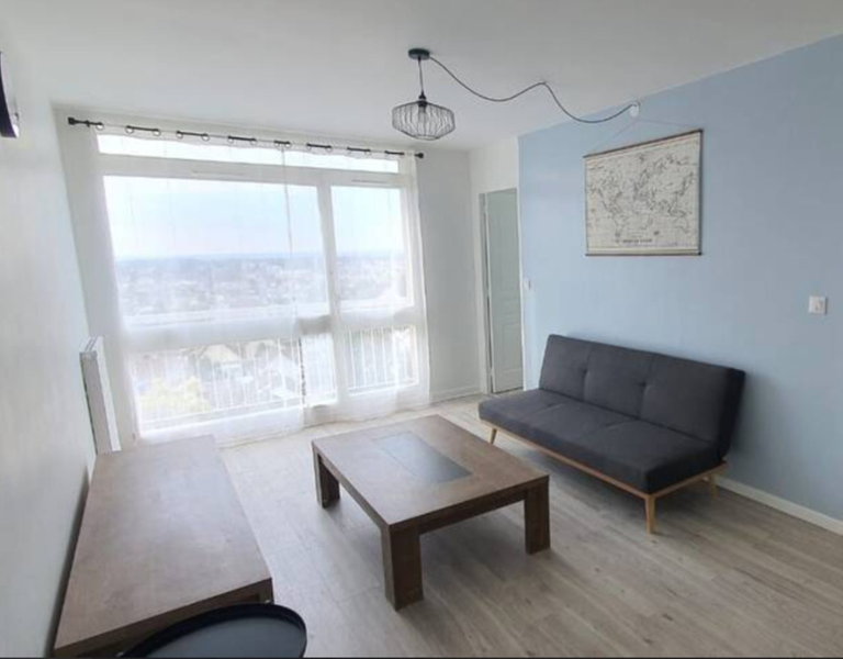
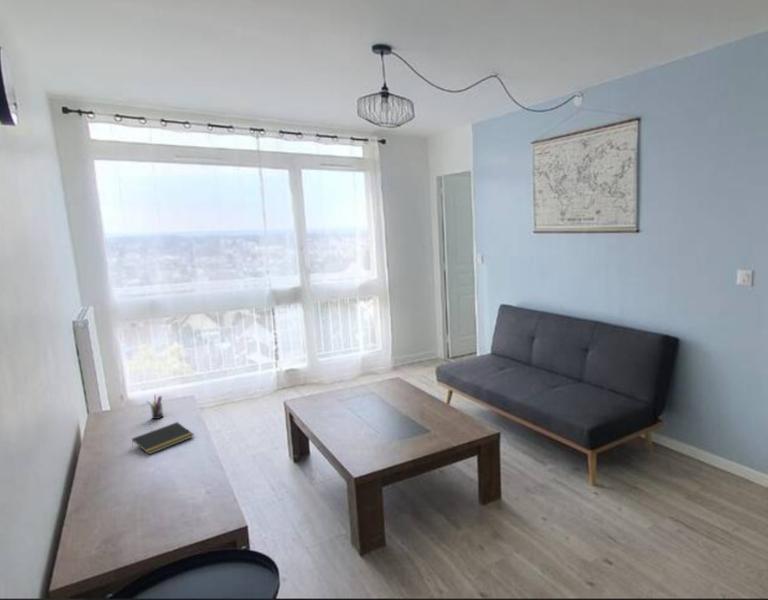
+ notepad [131,421,195,456]
+ pen holder [146,394,165,420]
